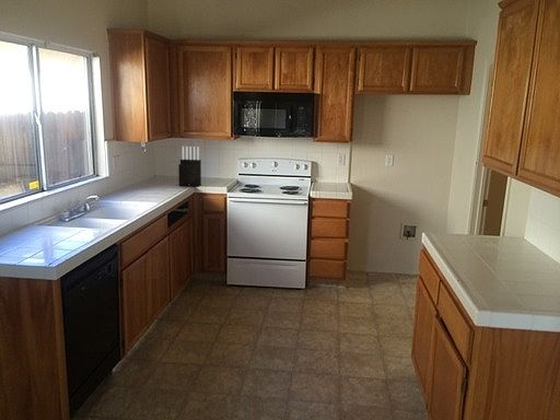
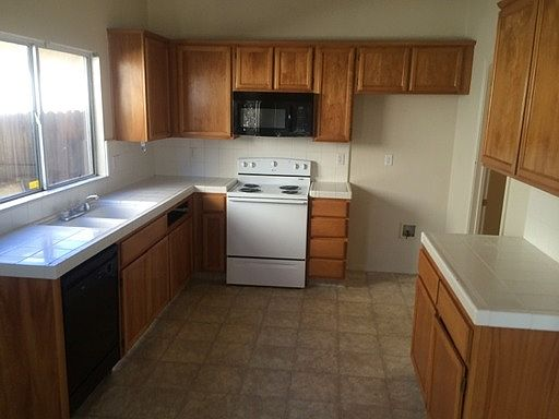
- knife block [177,145,202,188]
